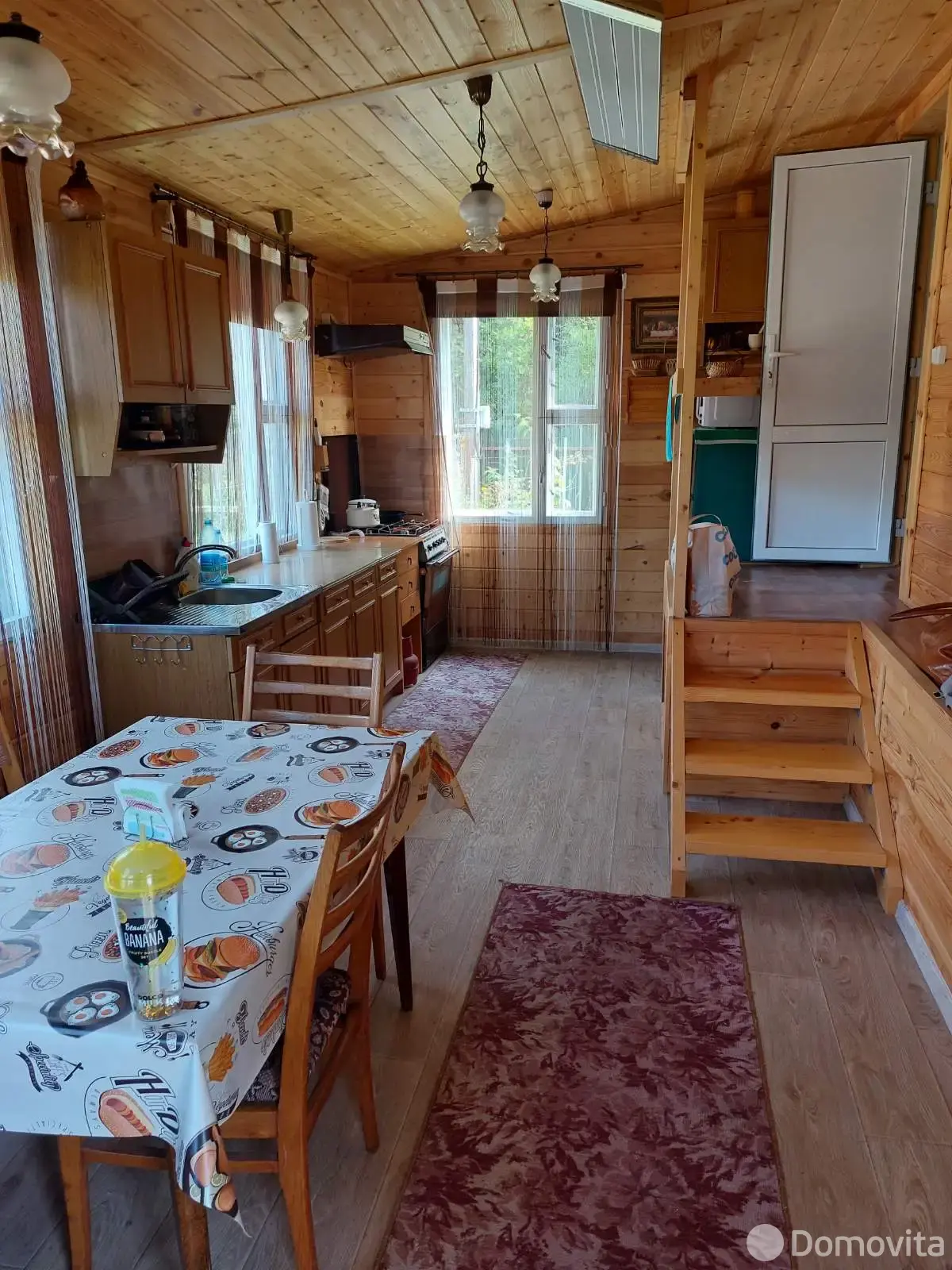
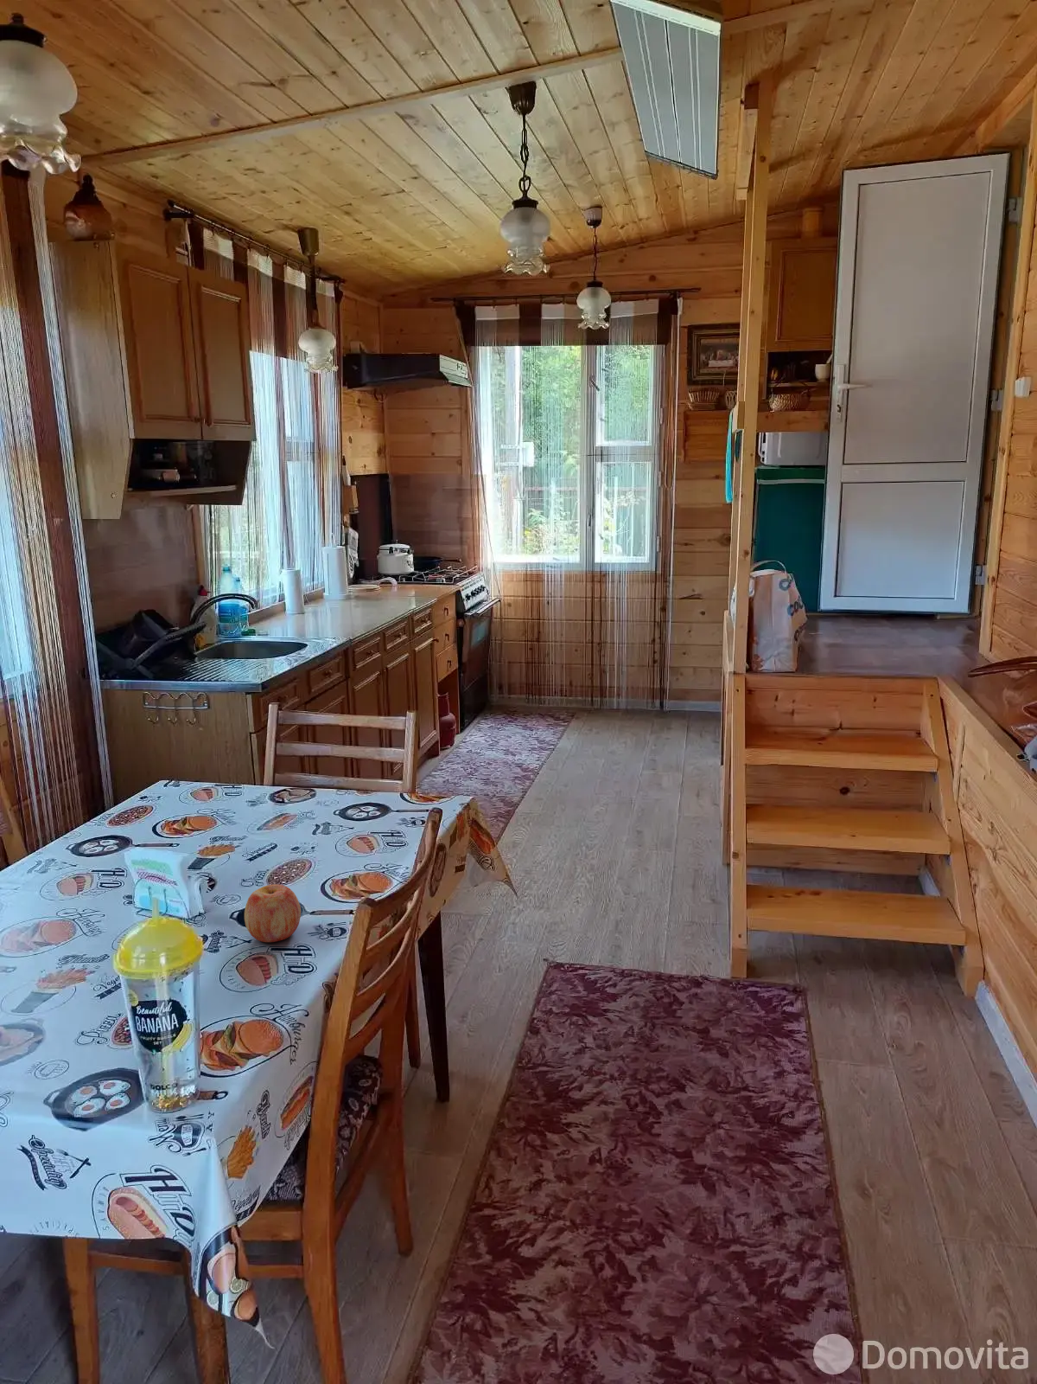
+ apple [244,883,302,943]
